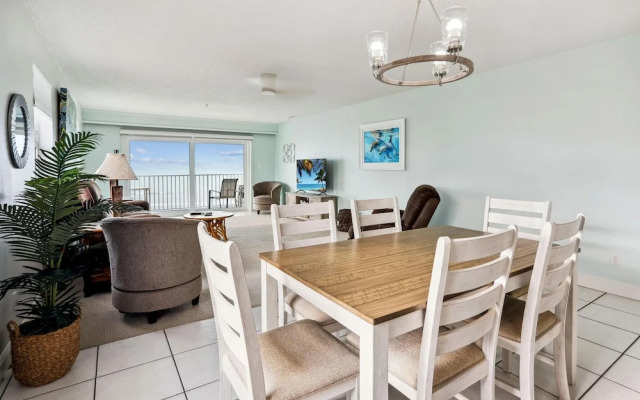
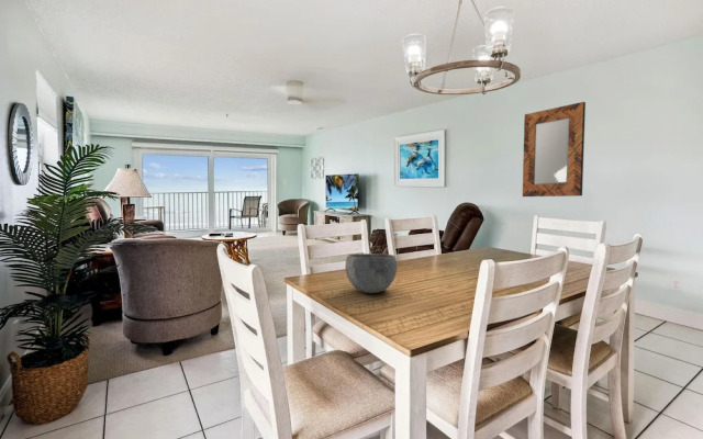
+ home mirror [522,101,587,198]
+ bowl [345,252,398,294]
